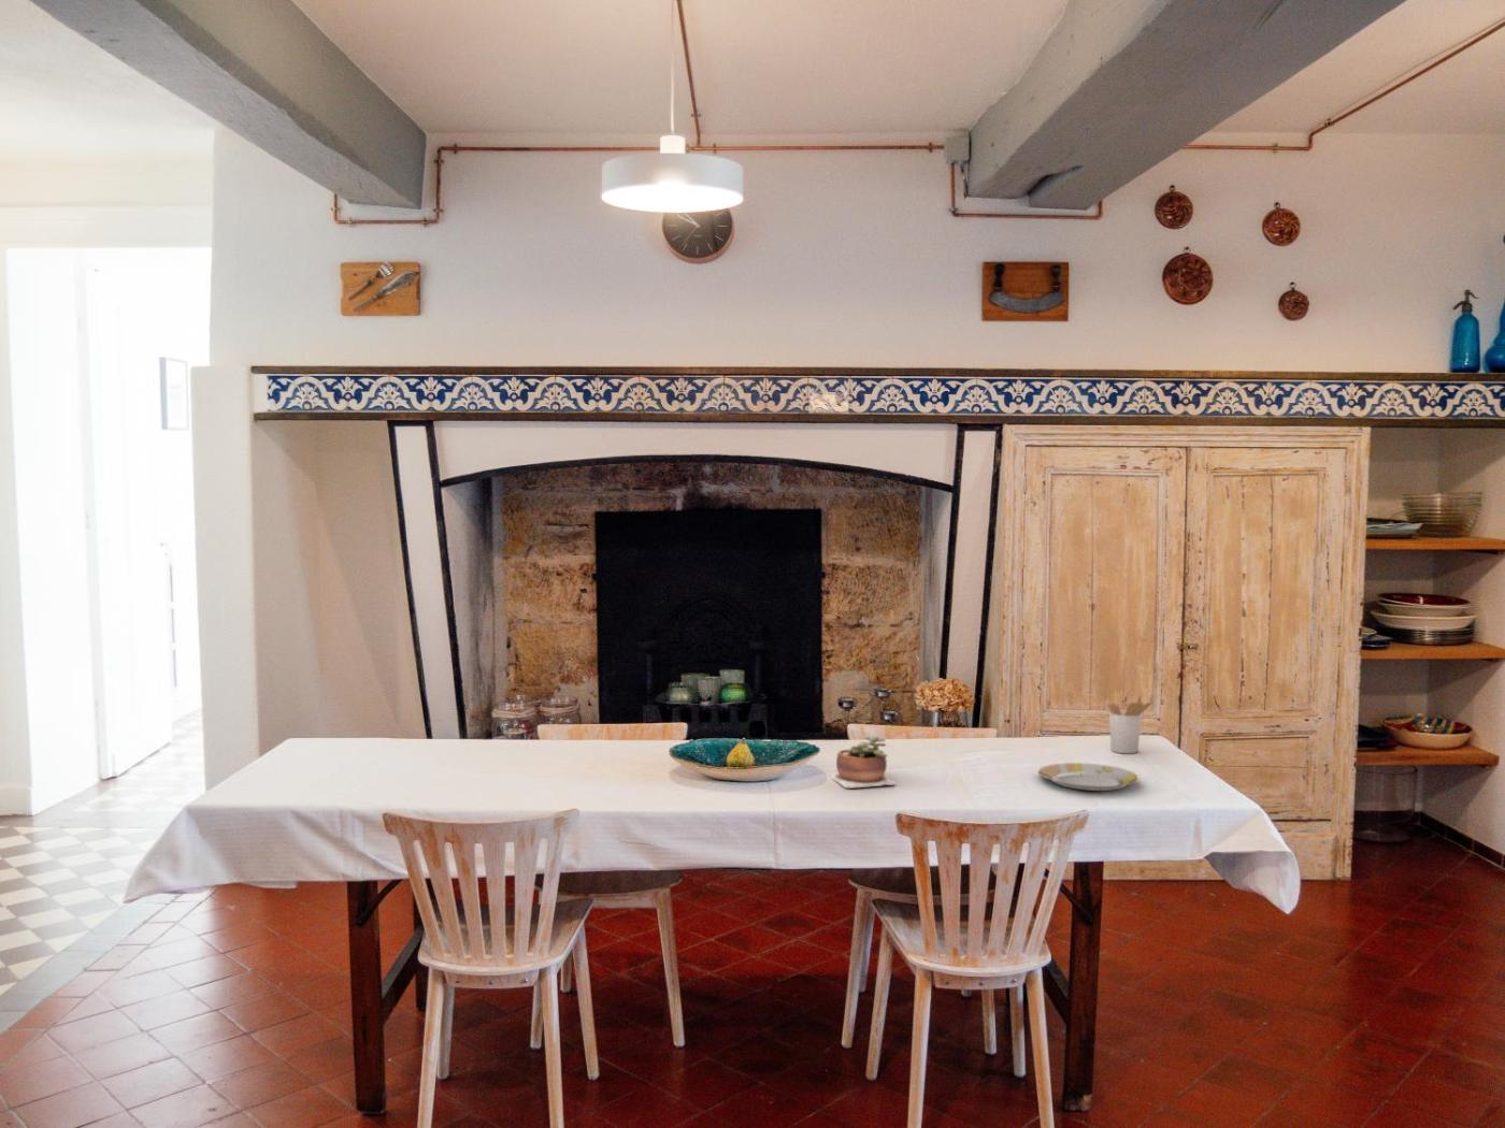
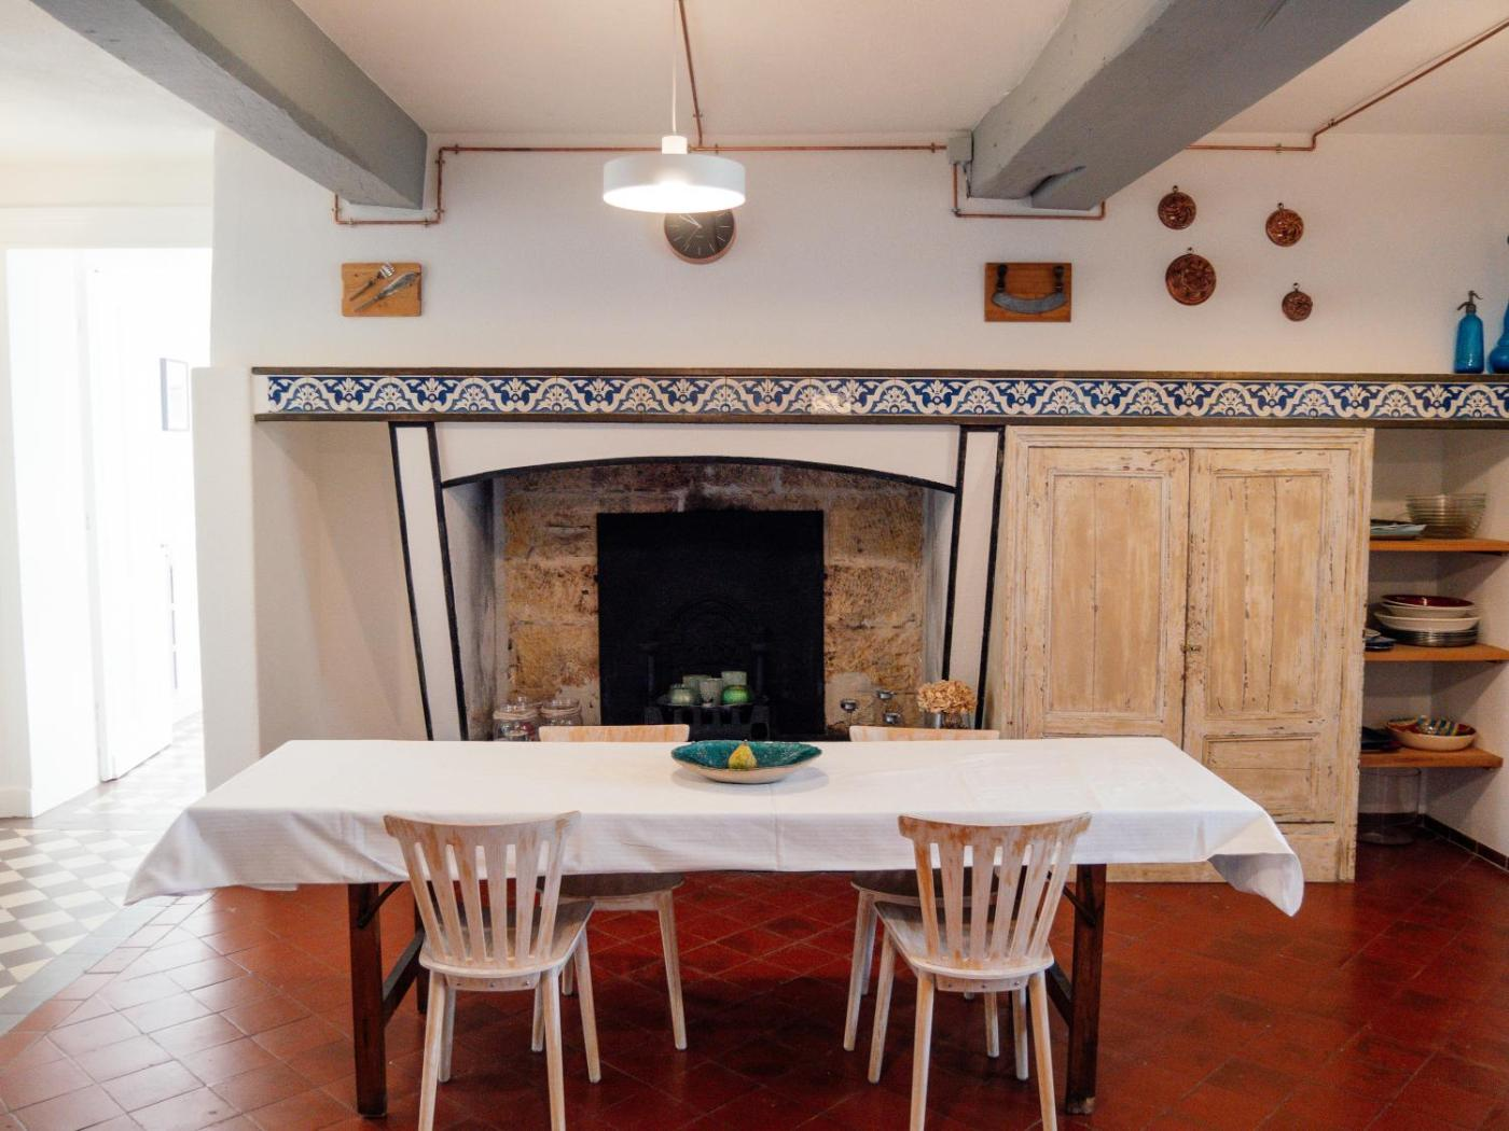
- utensil holder [1106,693,1152,754]
- plate [1037,762,1140,791]
- succulent plant [828,735,897,788]
